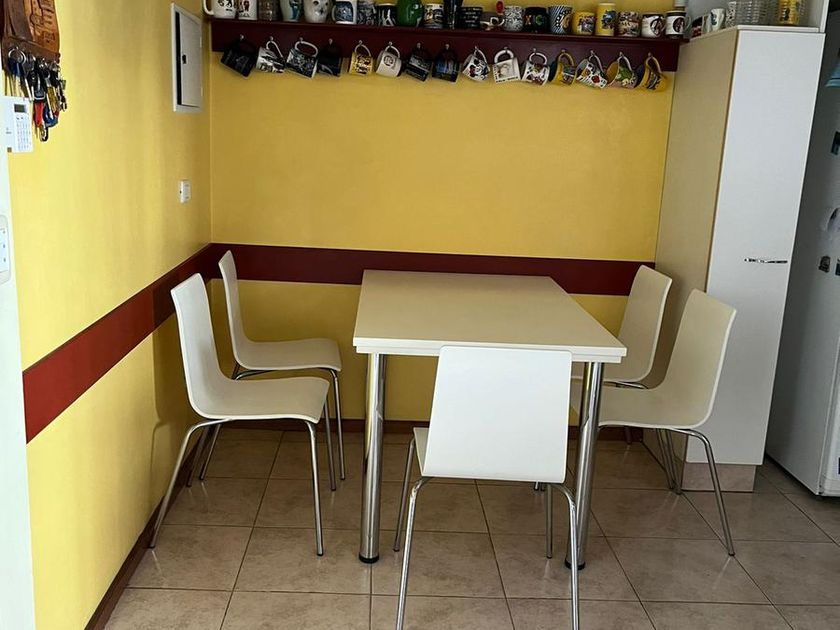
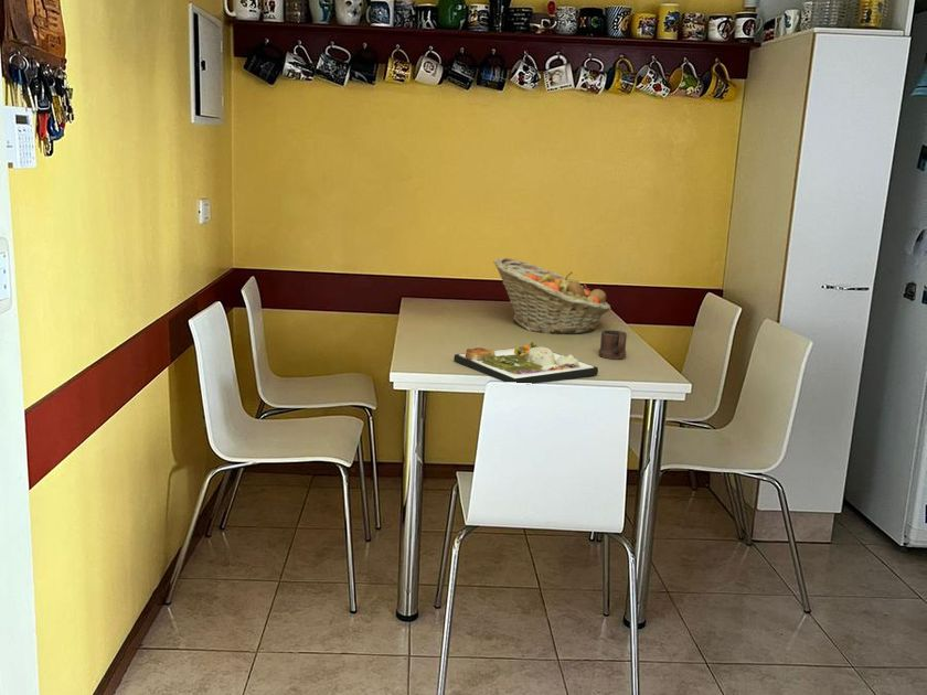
+ mug [598,329,628,360]
+ fruit basket [492,257,611,335]
+ dinner plate [452,341,599,385]
